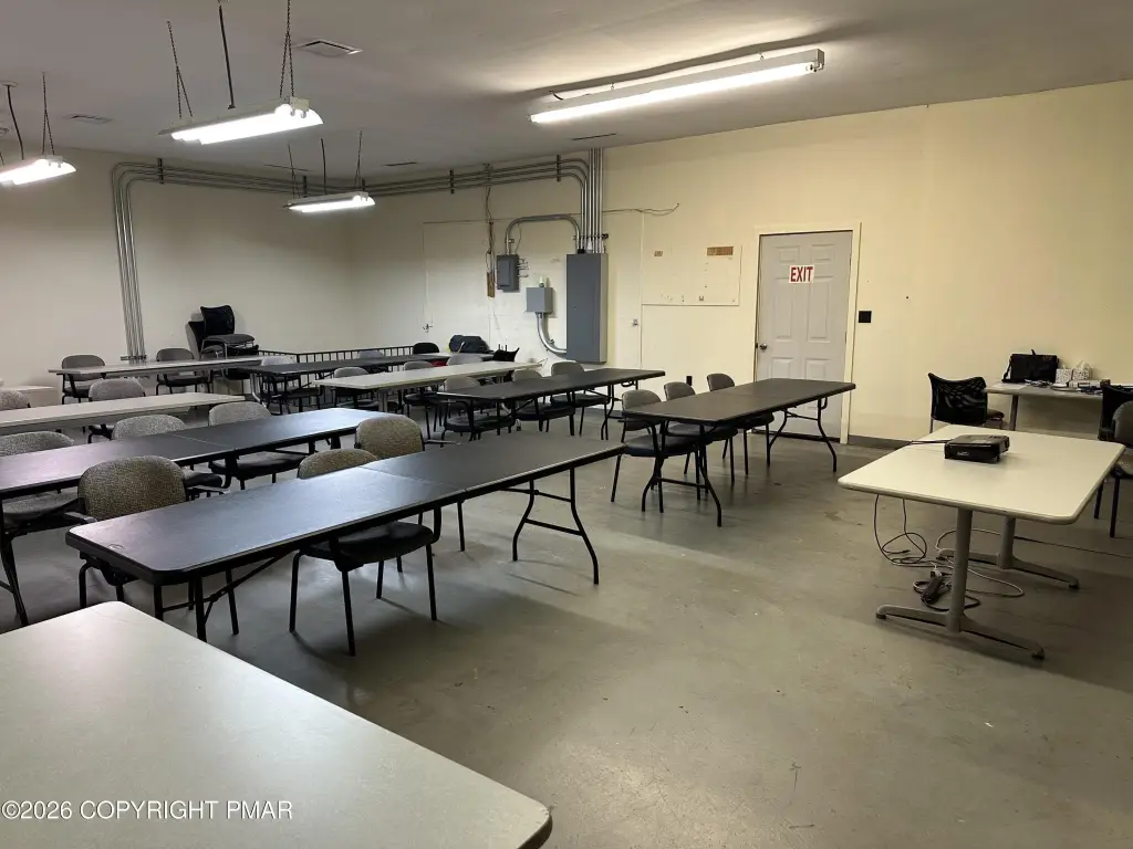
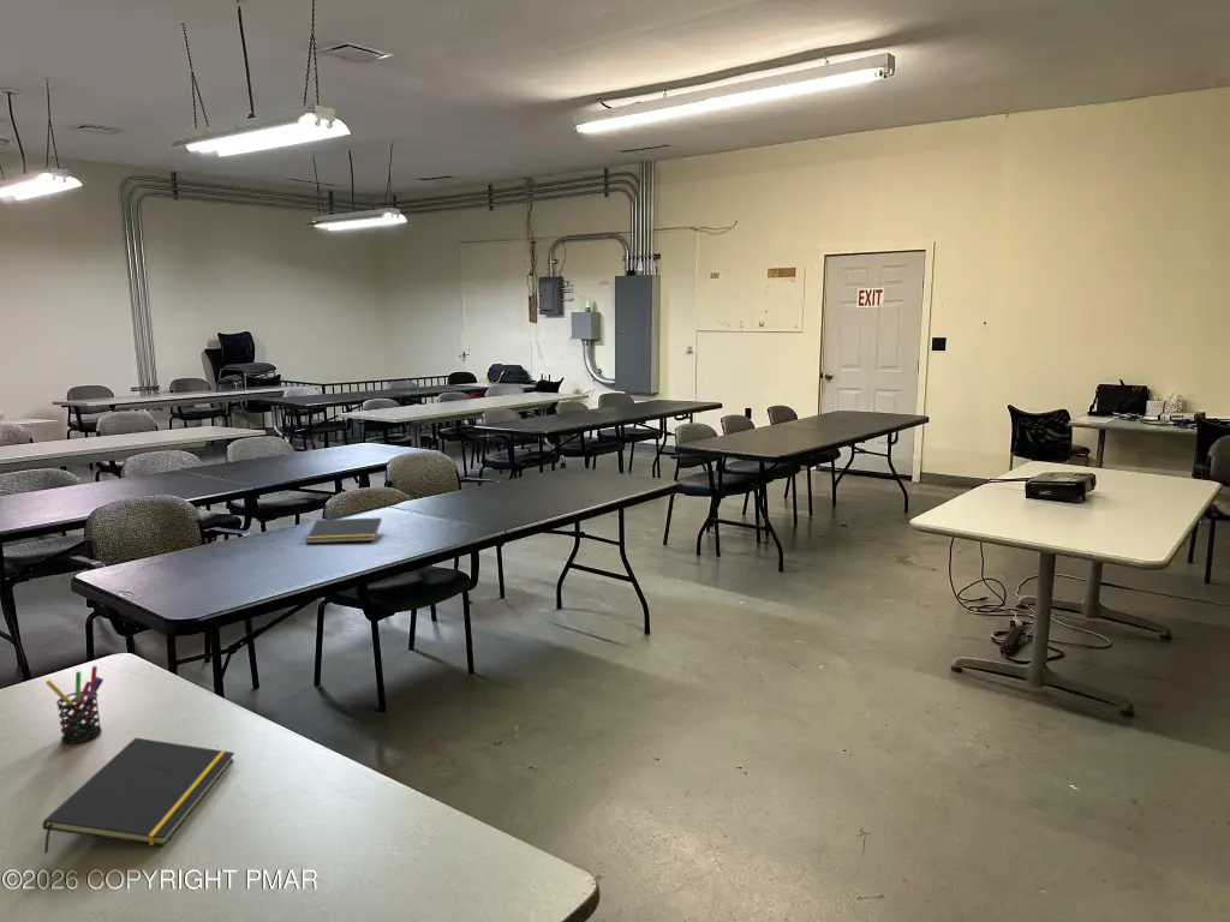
+ notepad [305,516,382,544]
+ pen holder [44,665,105,744]
+ notepad [42,737,235,855]
